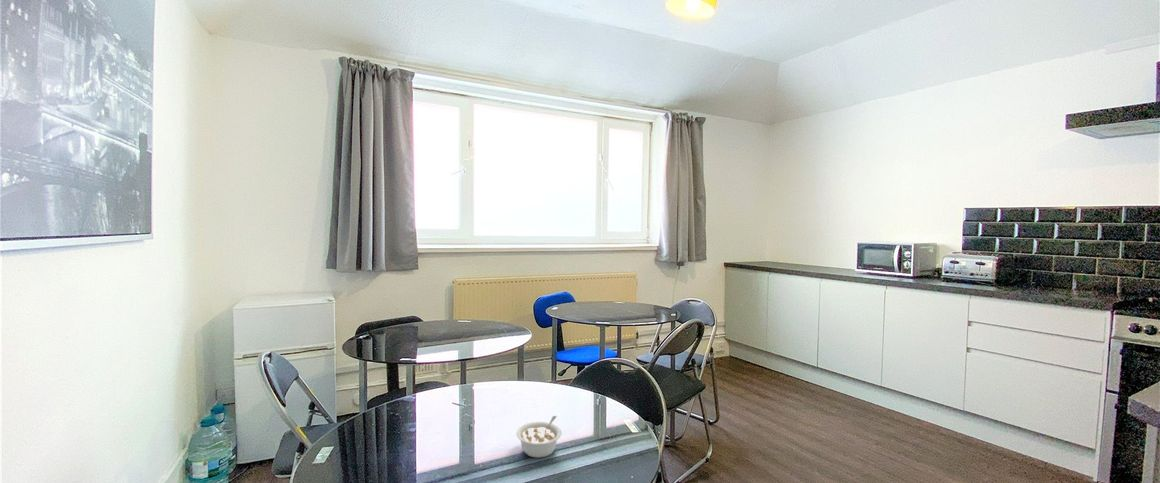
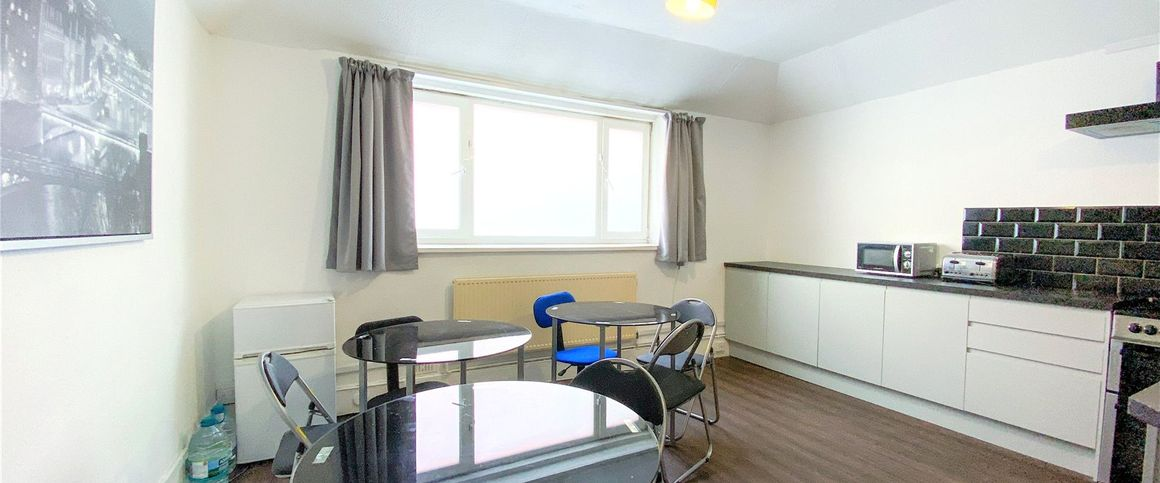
- legume [515,415,562,459]
